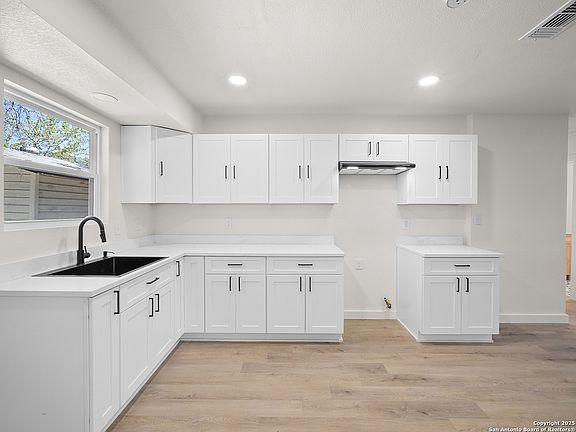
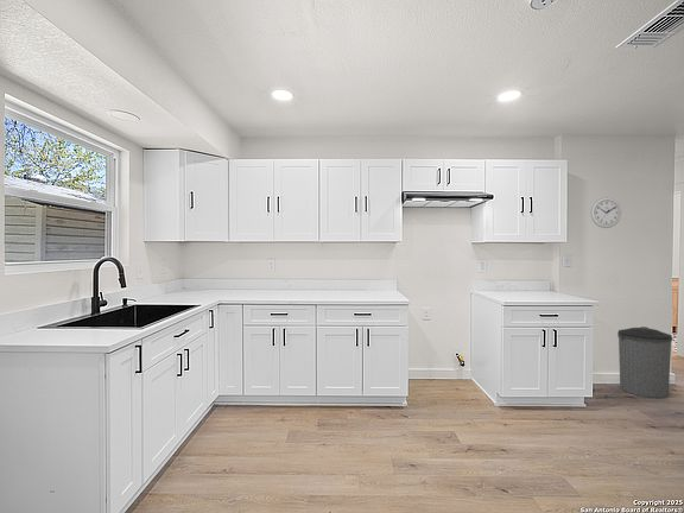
+ wall clock [590,196,622,229]
+ trash can [616,325,673,399]
